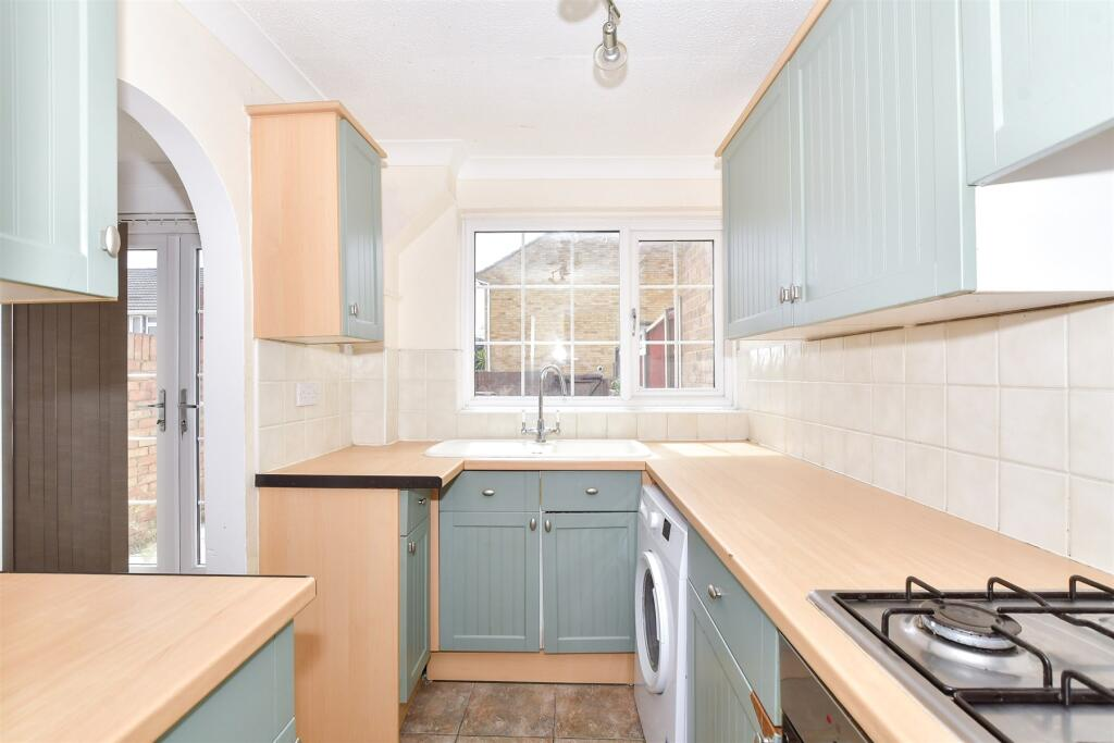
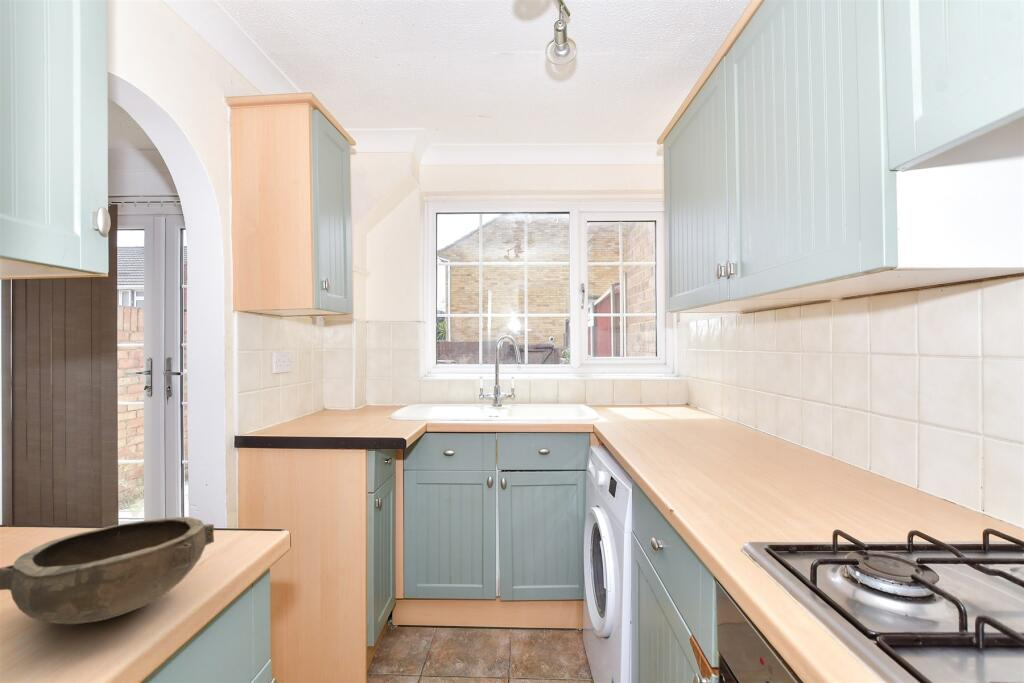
+ bowl [0,516,215,625]
